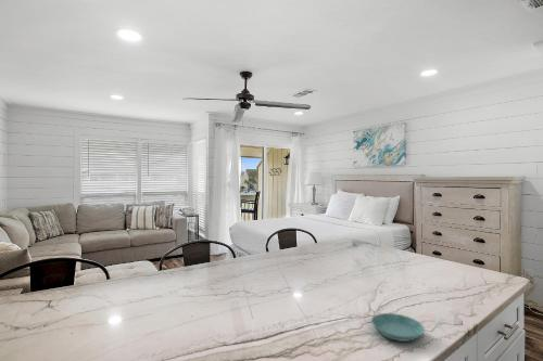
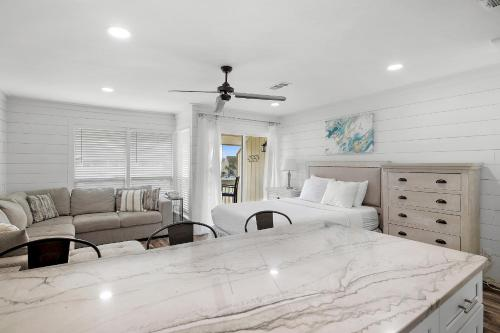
- saucer [370,312,426,343]
